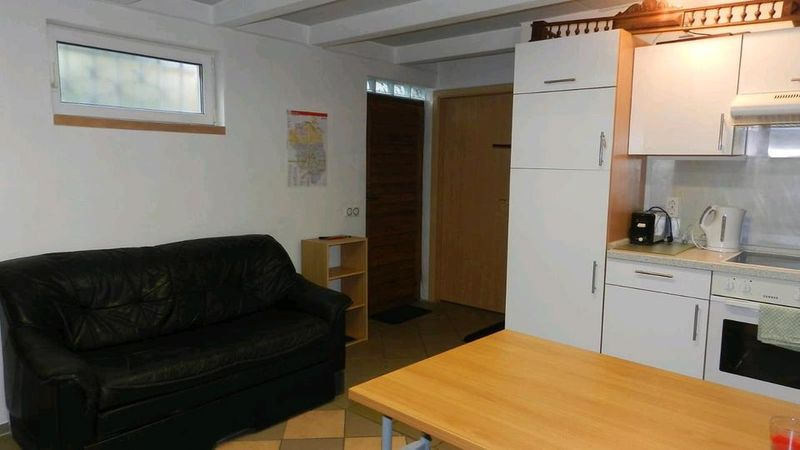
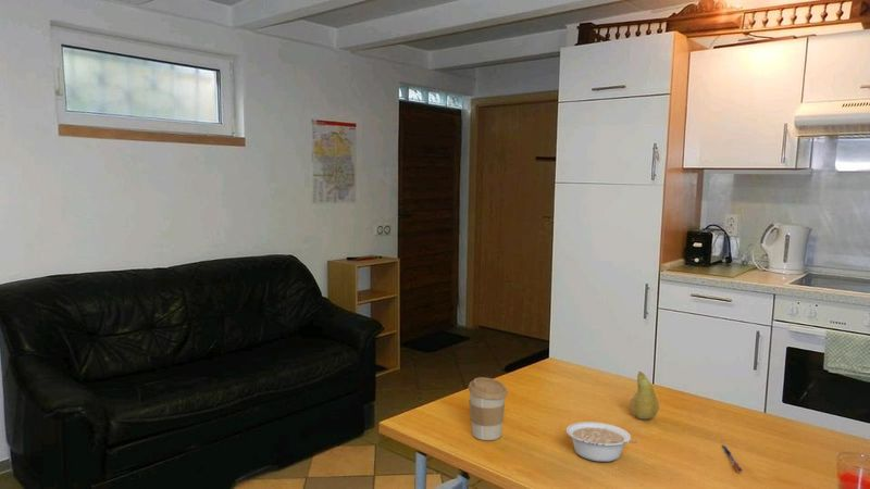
+ legume [566,421,636,463]
+ pen [722,443,744,473]
+ coffee cup [467,376,509,441]
+ fruit [630,371,660,421]
